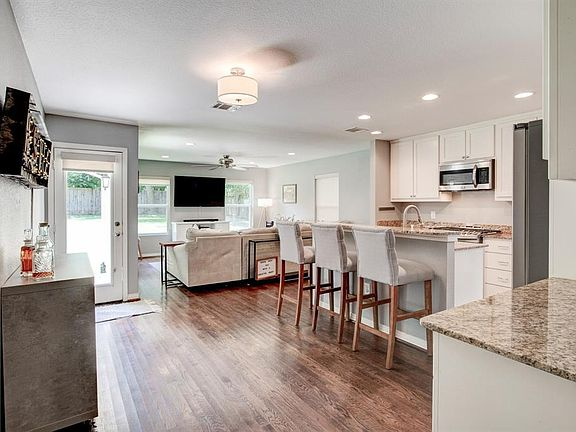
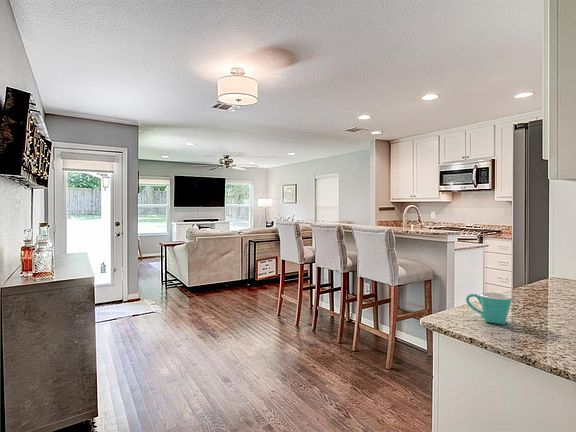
+ mug [465,292,513,325]
